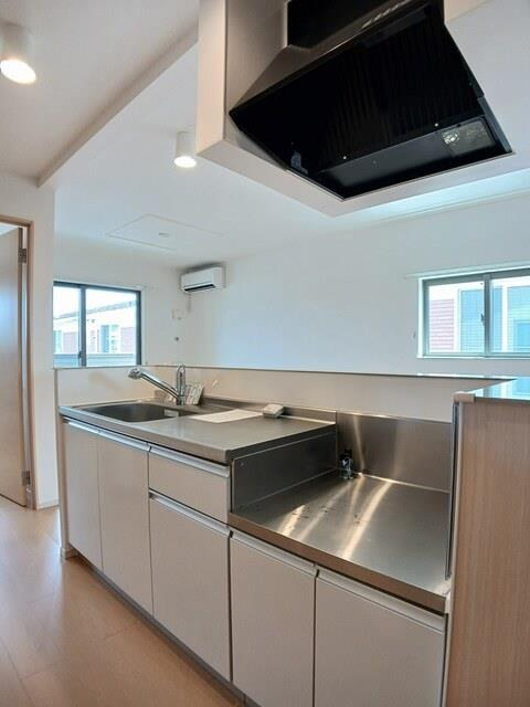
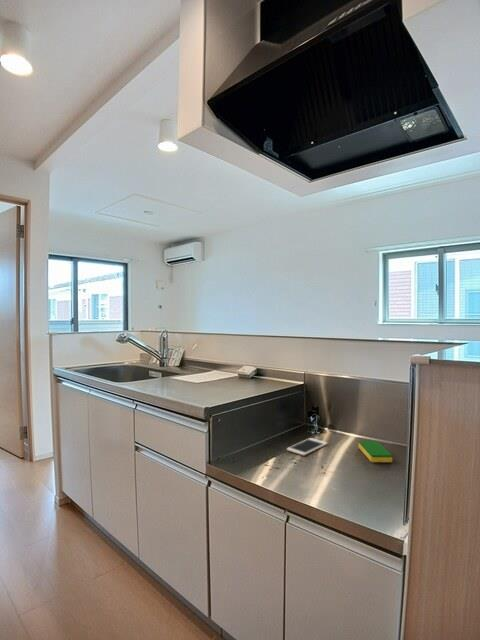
+ dish sponge [358,440,393,463]
+ cell phone [286,437,328,457]
